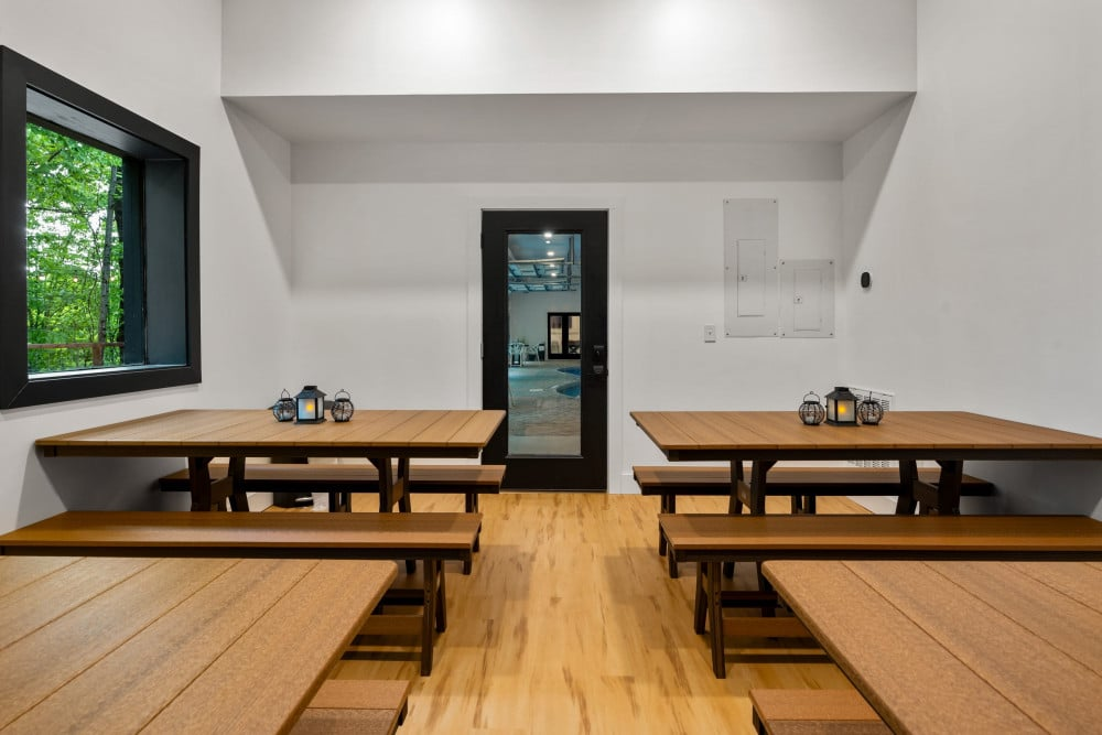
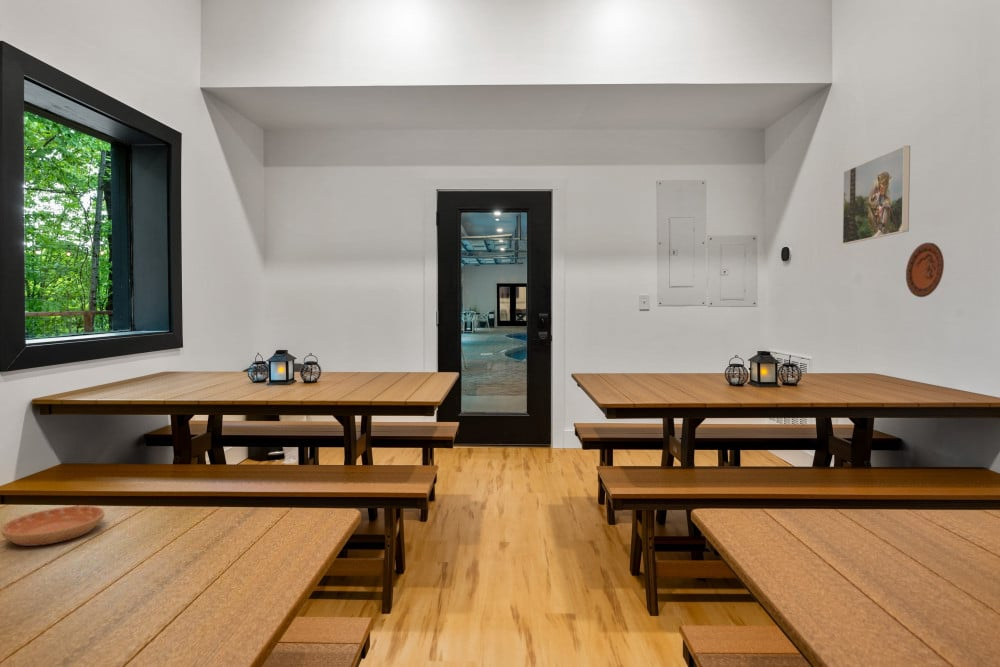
+ saucer [0,505,106,547]
+ decorative plate [905,242,945,298]
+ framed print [842,145,911,245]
